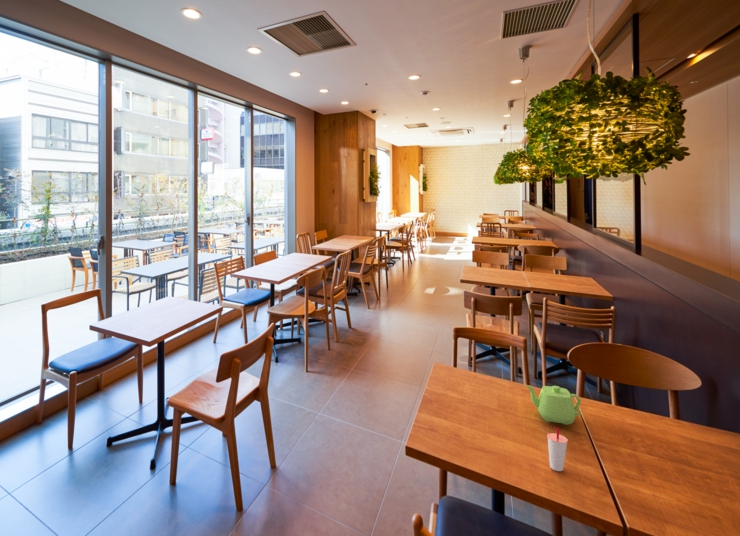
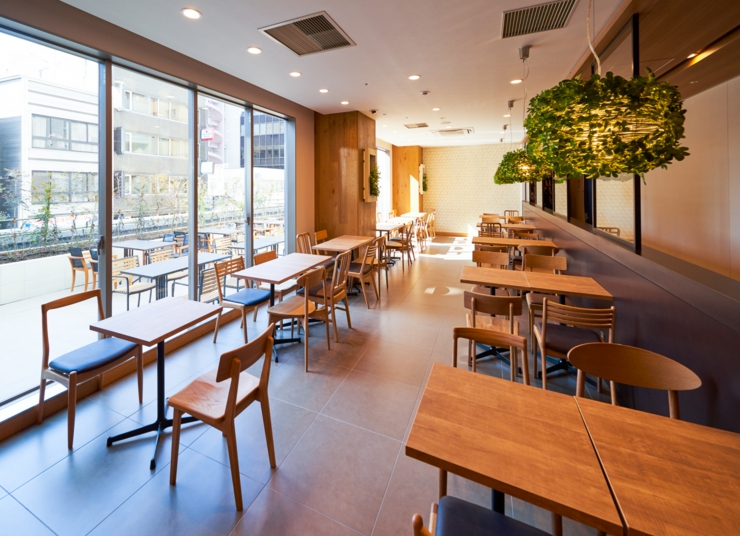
- teapot [524,384,582,426]
- cup [546,427,569,472]
